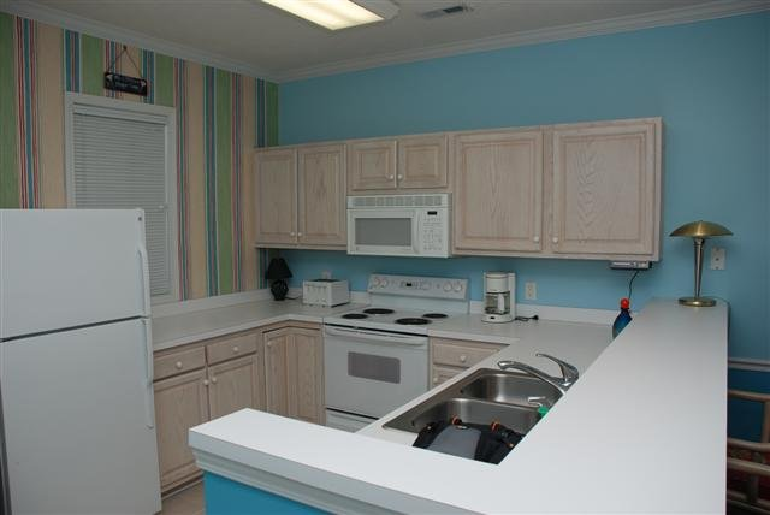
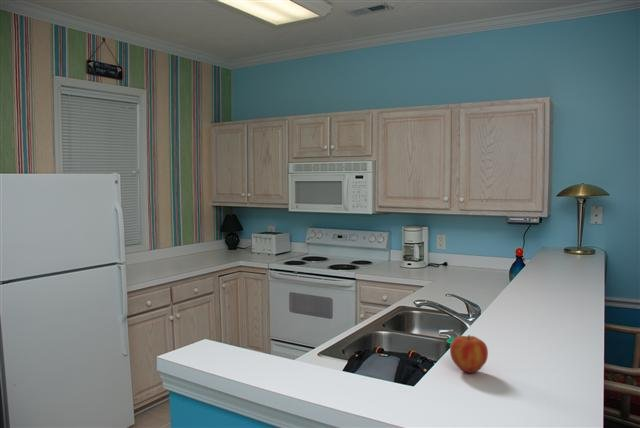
+ apple [449,334,489,374]
